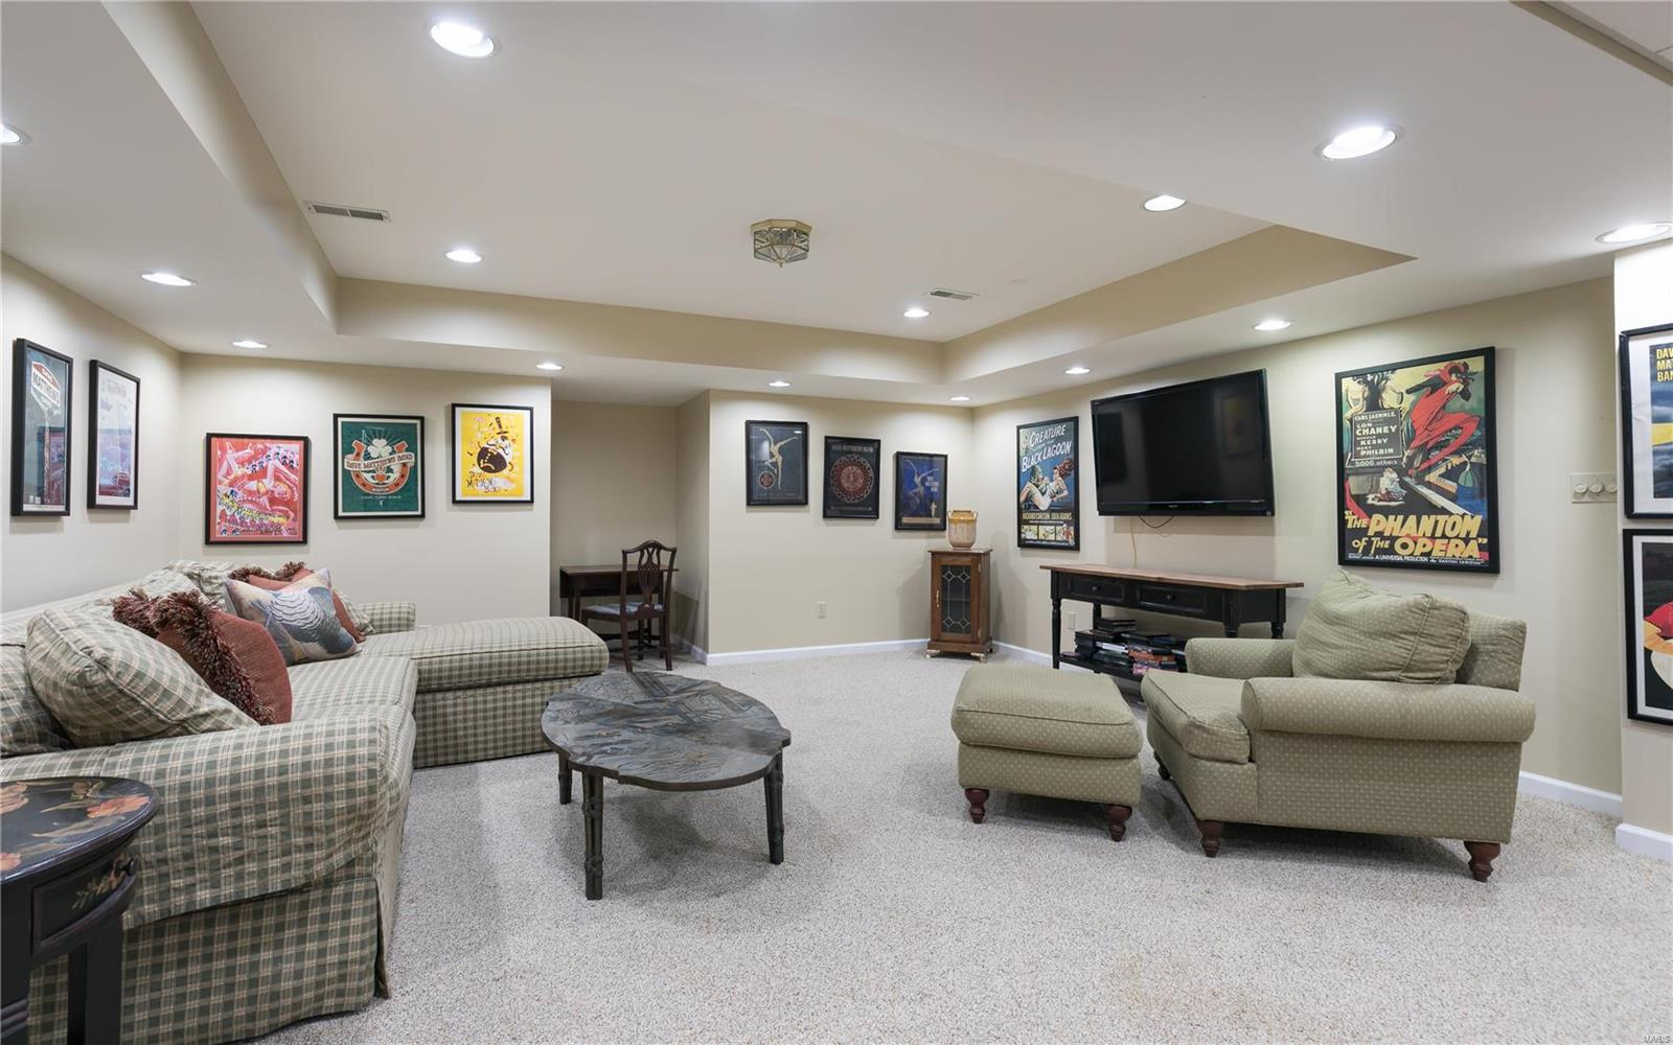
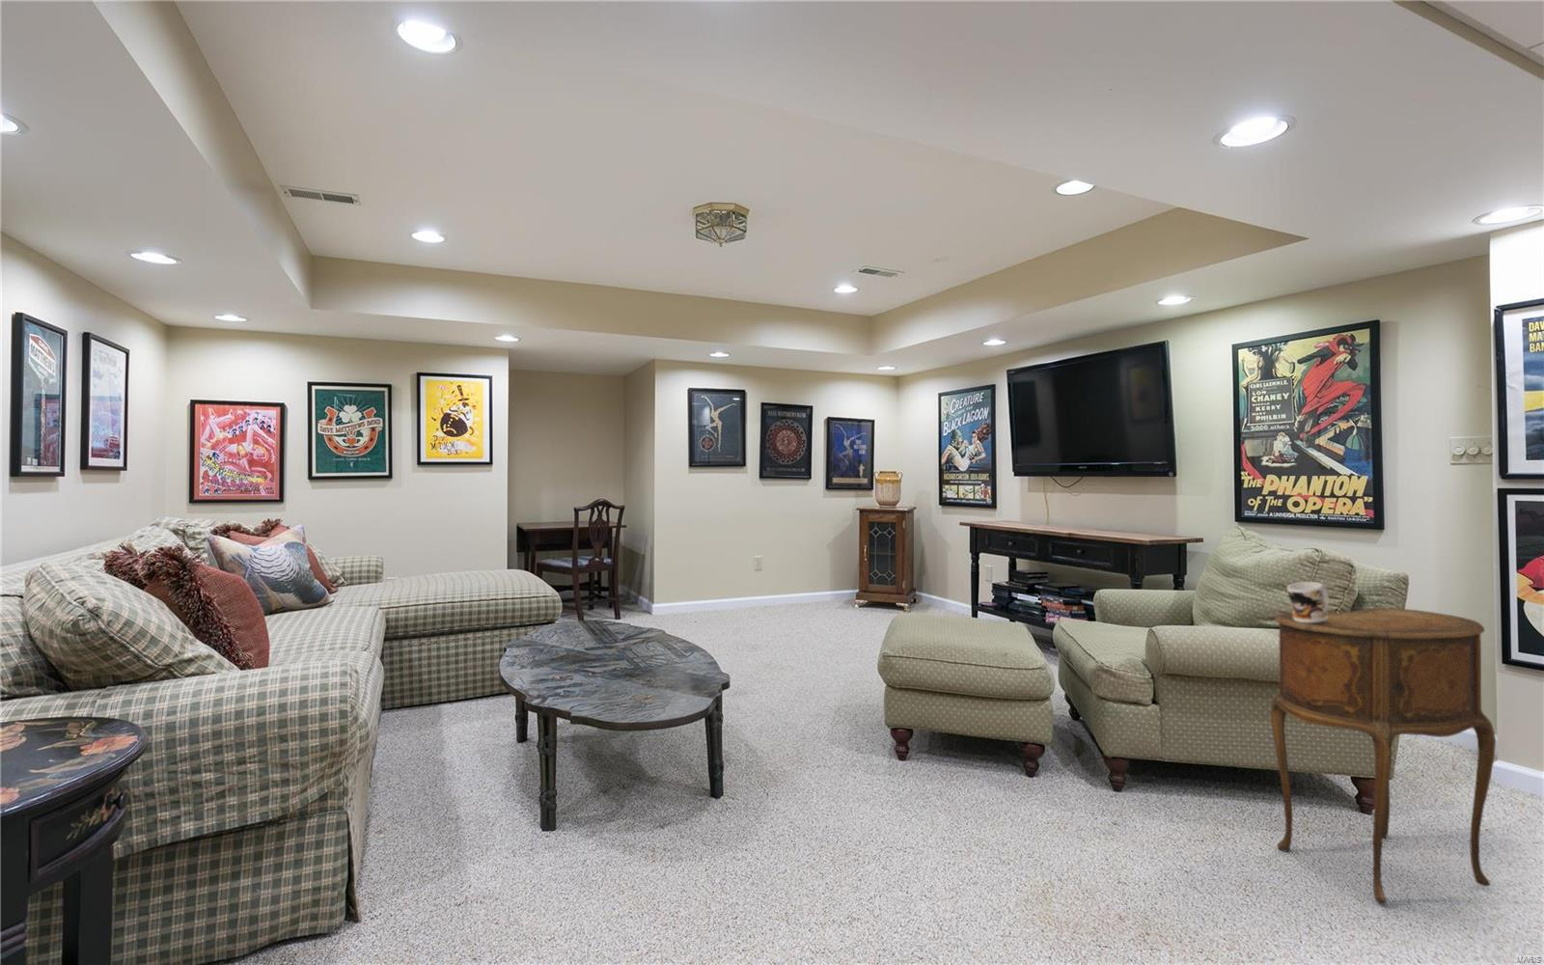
+ side table [1269,607,1496,905]
+ mug [1286,581,1329,623]
